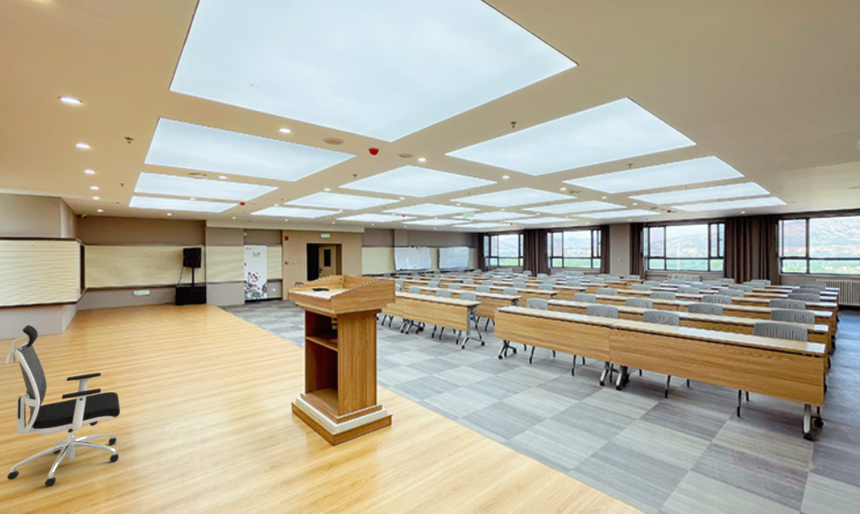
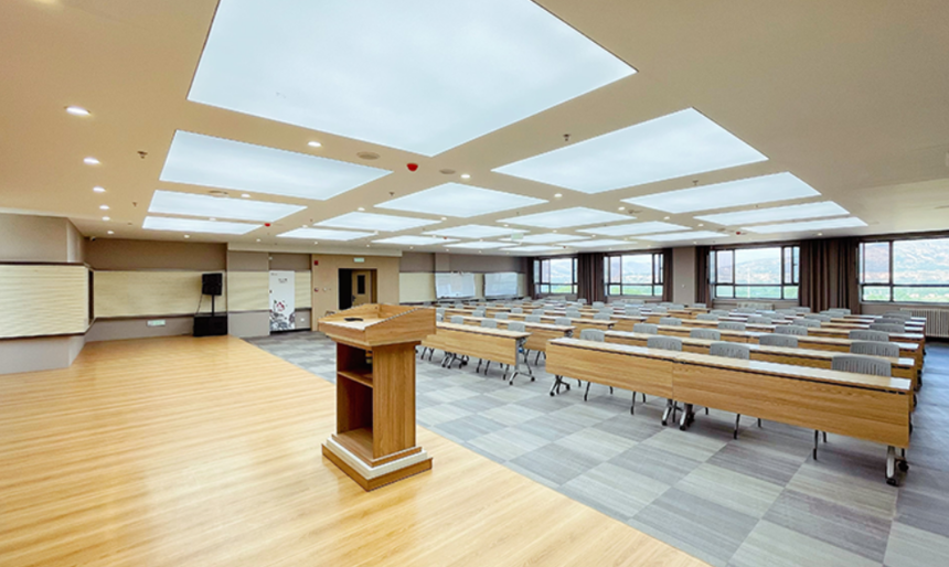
- office chair [4,324,121,487]
